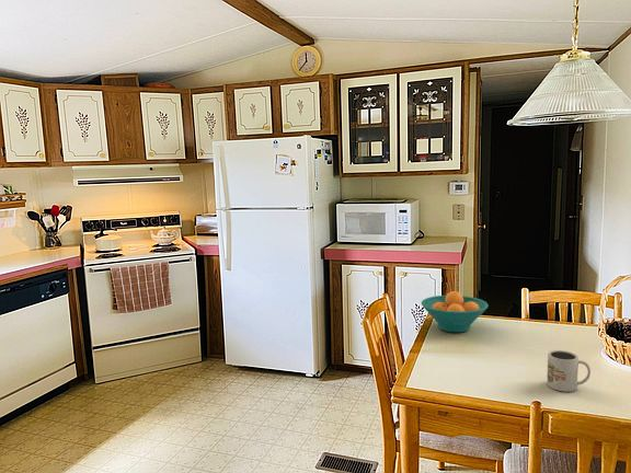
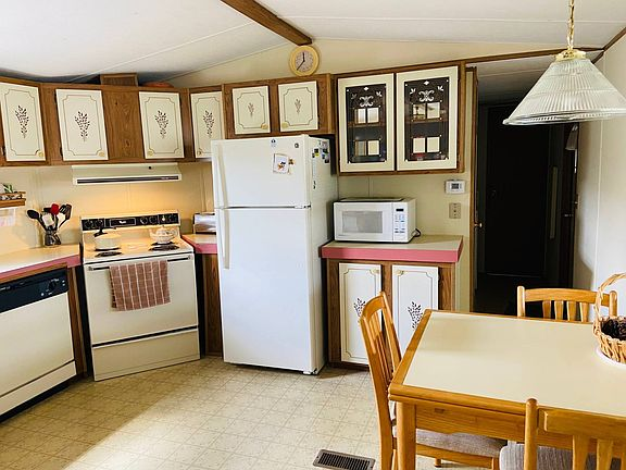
- fruit bowl [421,290,490,333]
- mug [546,349,592,393]
